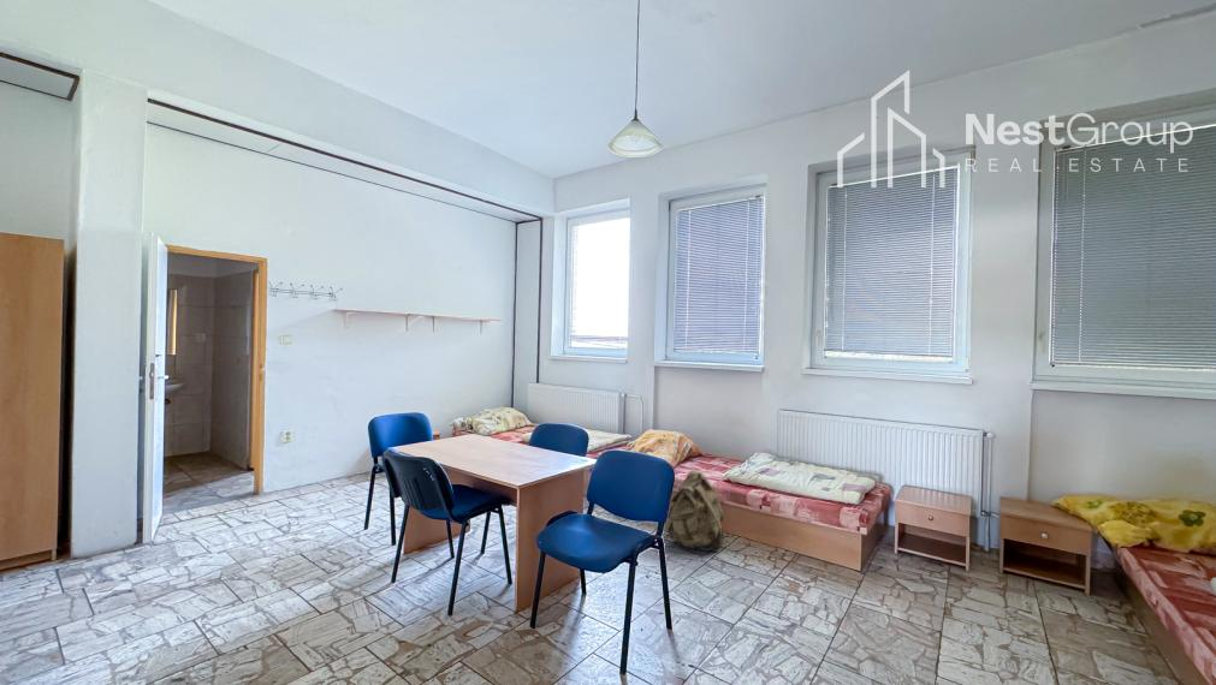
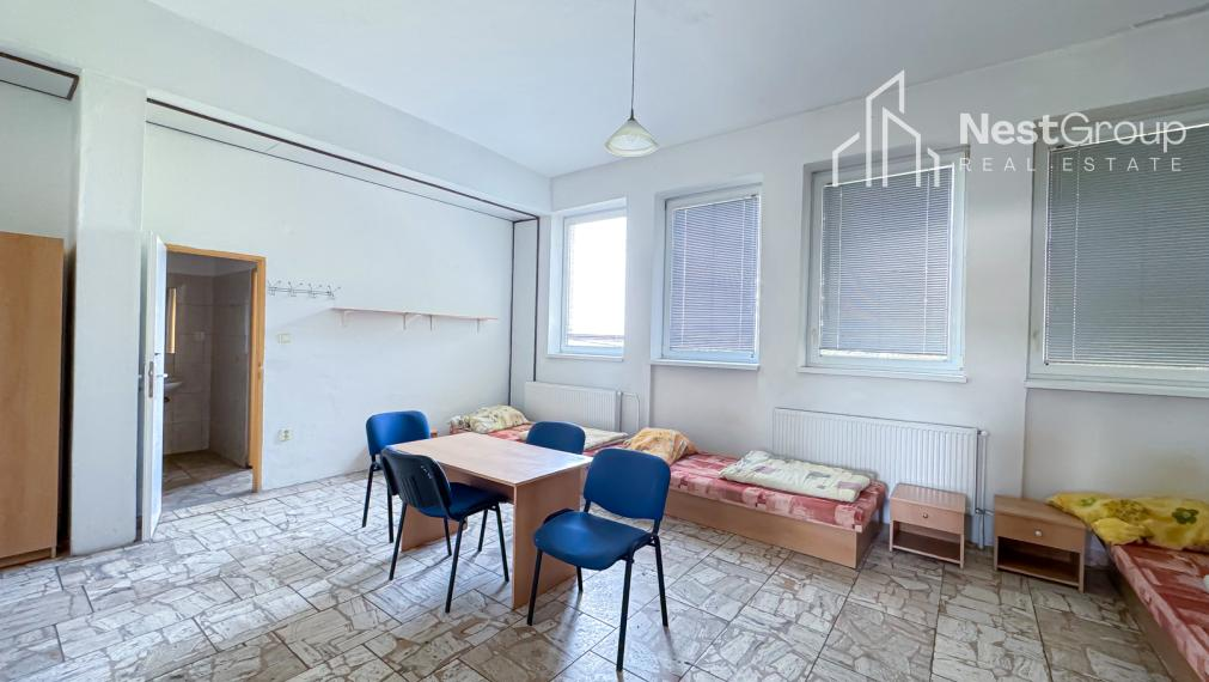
- backpack [664,470,725,553]
